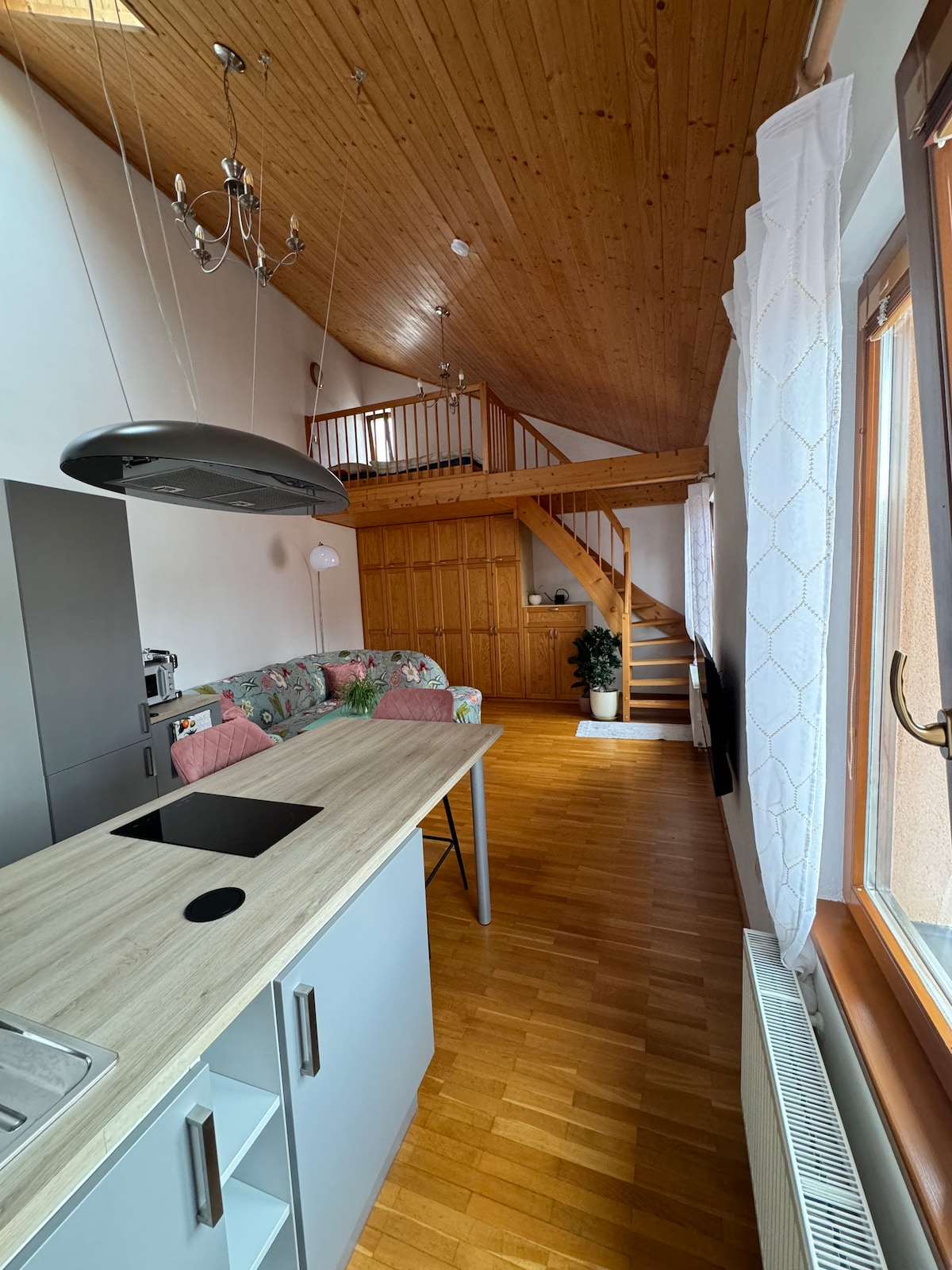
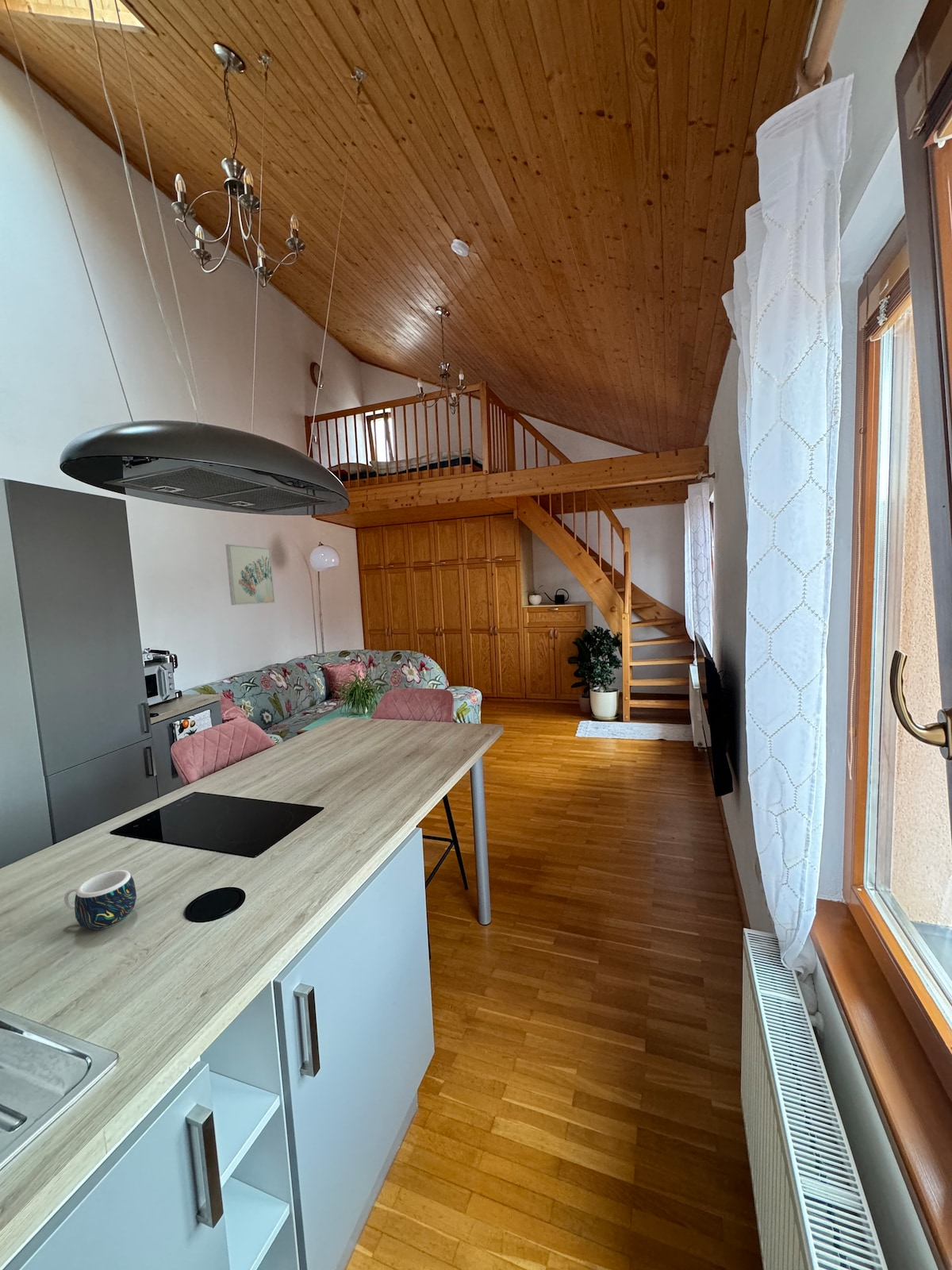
+ mug [63,869,137,931]
+ wall art [225,544,275,606]
